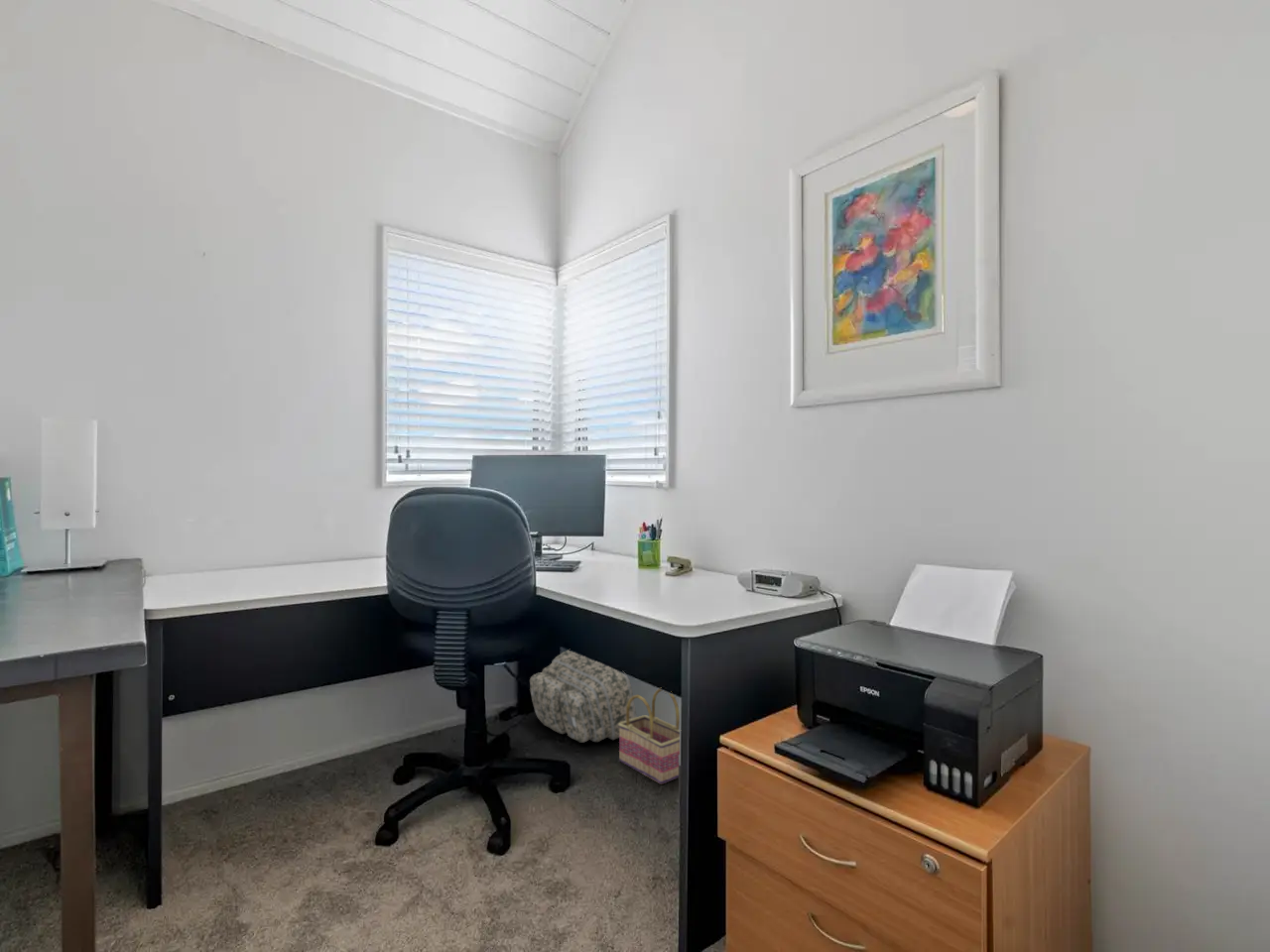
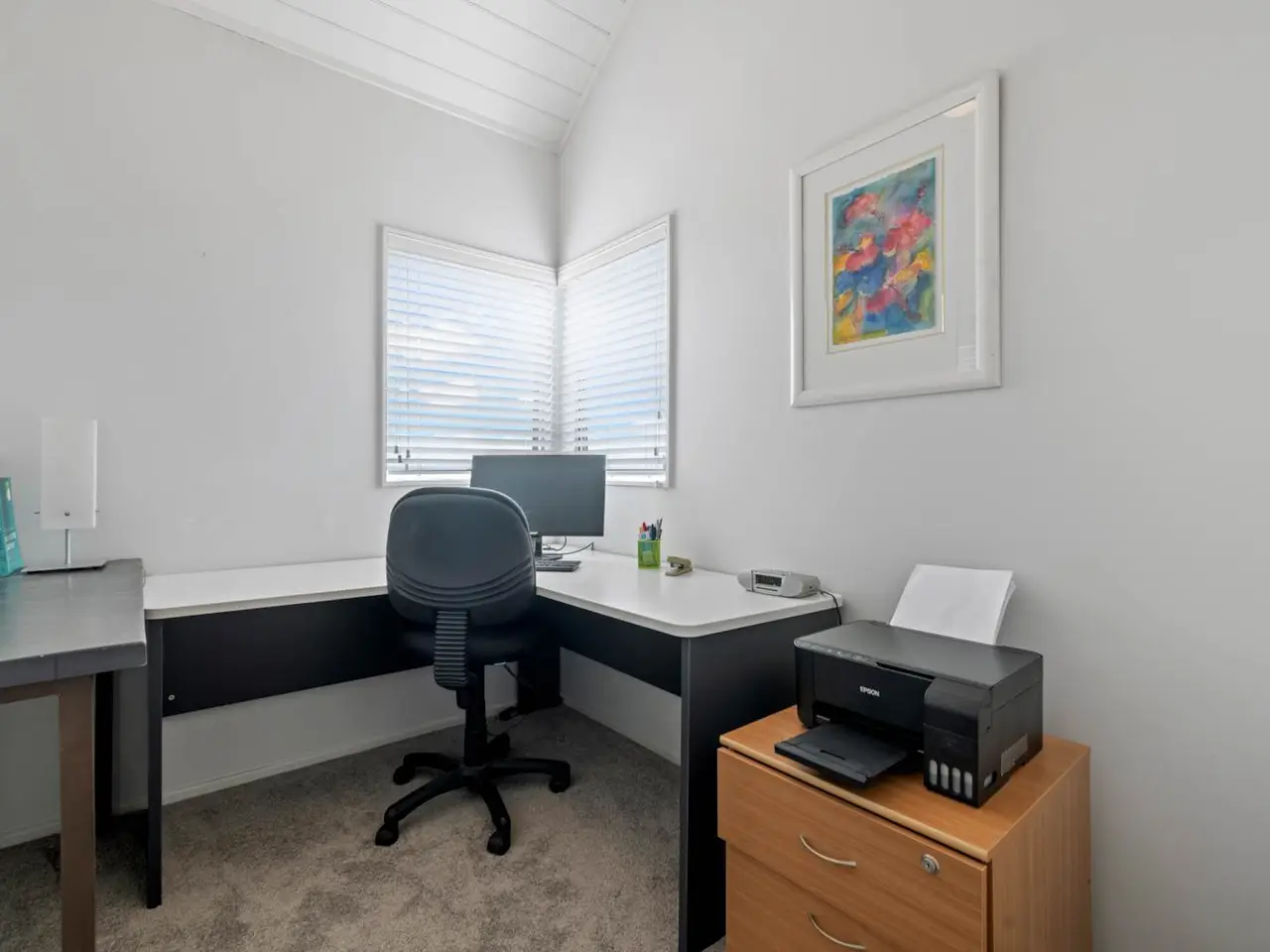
- basket [618,688,681,785]
- backpack [529,650,637,744]
